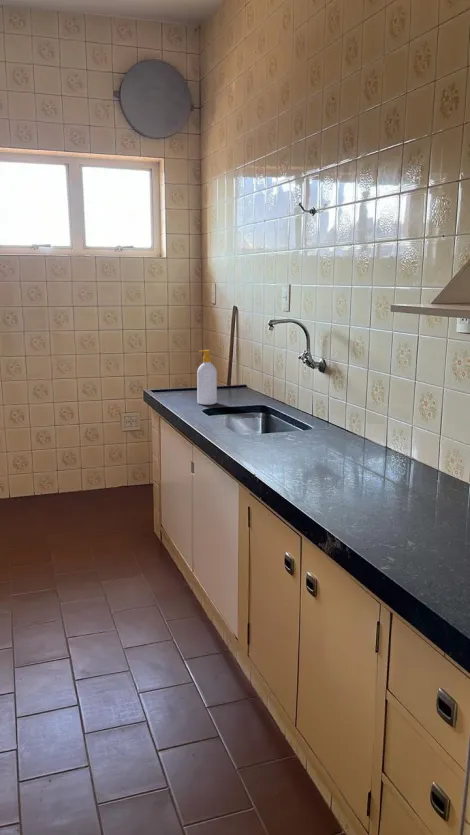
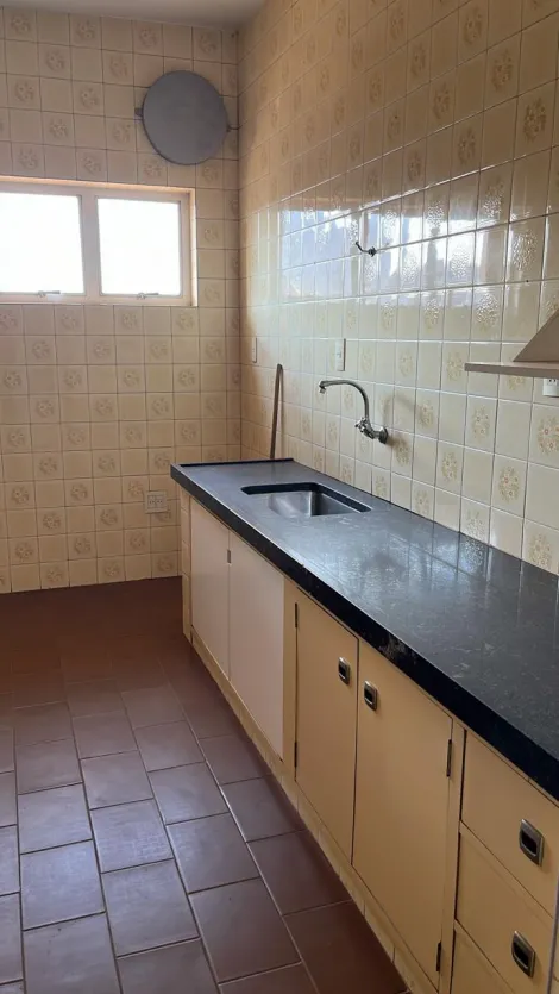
- soap bottle [196,349,218,406]
